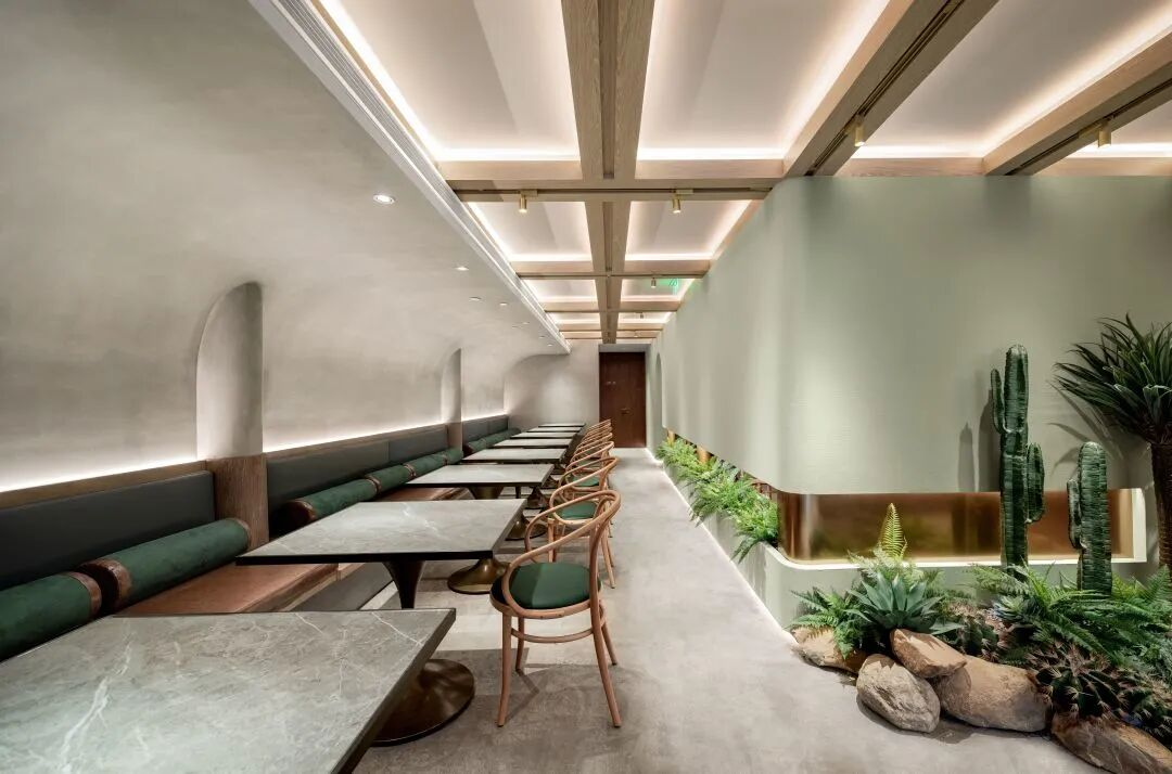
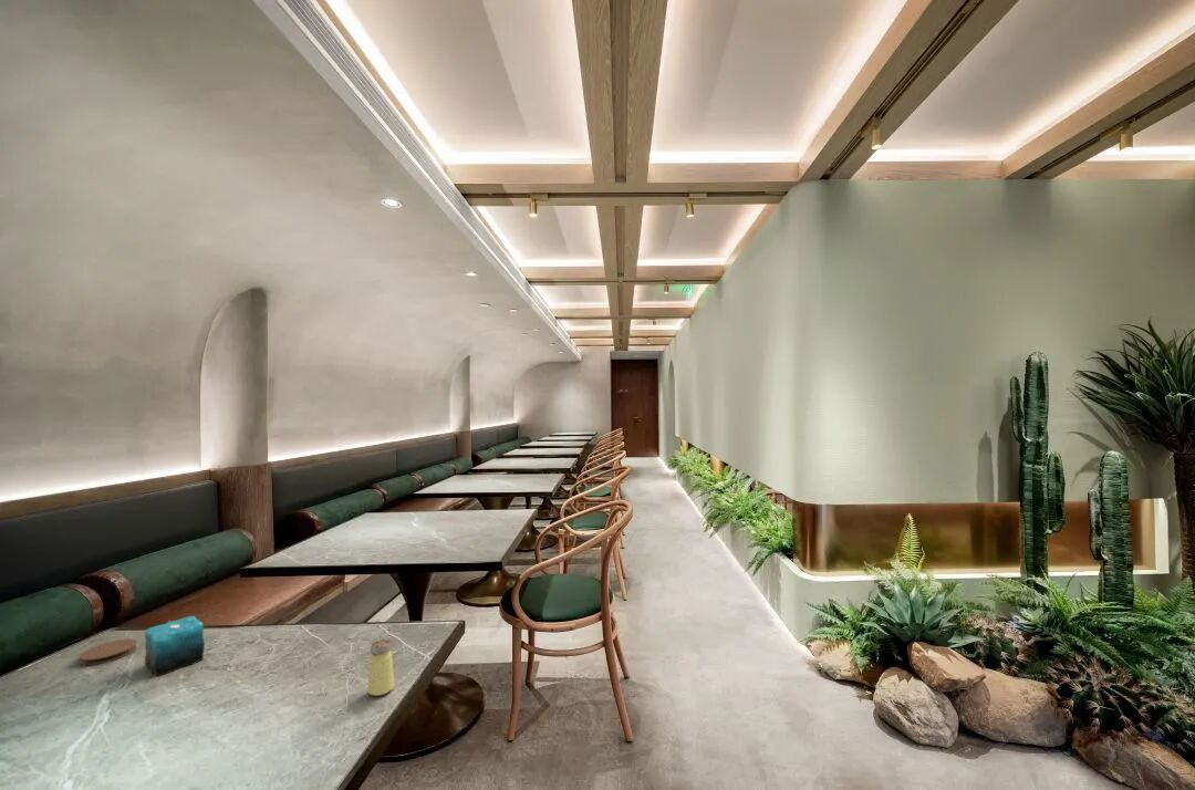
+ saltshaker [366,638,395,697]
+ candle [144,615,206,677]
+ coaster [79,637,138,666]
